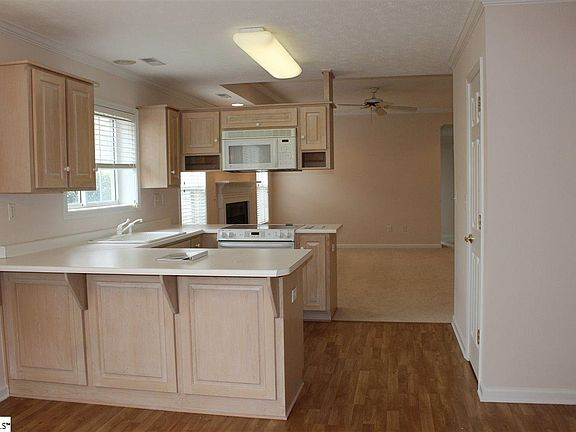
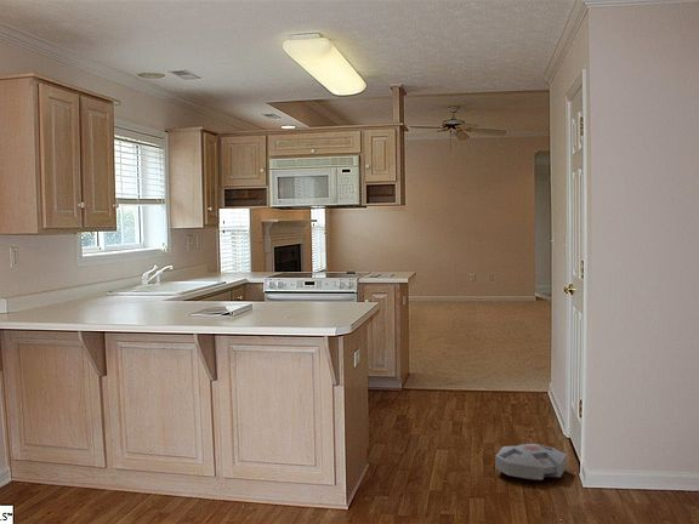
+ robot vacuum [494,443,568,482]
